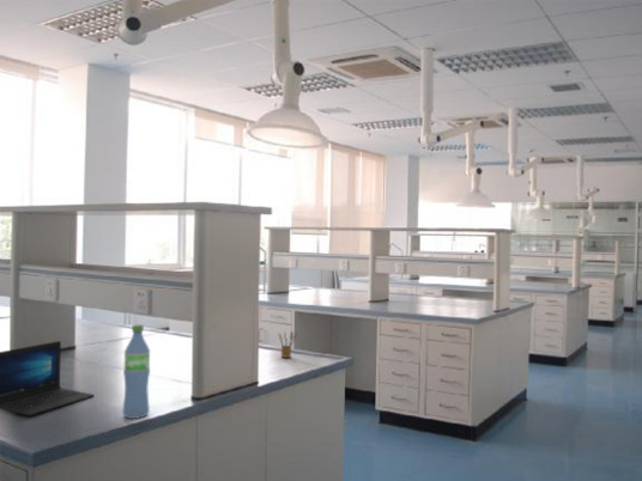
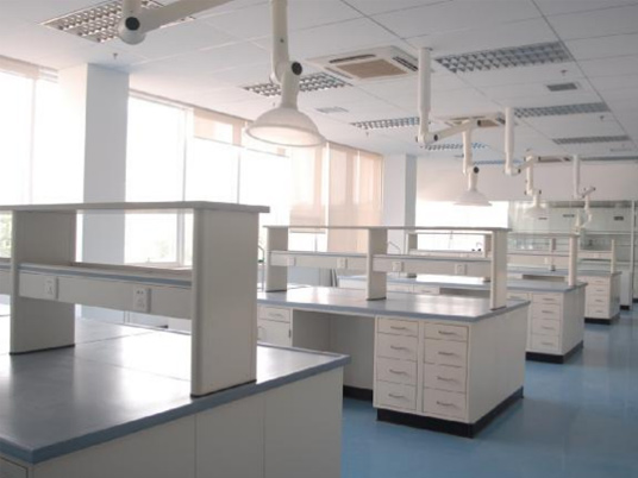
- laptop [0,340,95,416]
- water bottle [121,323,151,420]
- pencil box [277,330,298,359]
